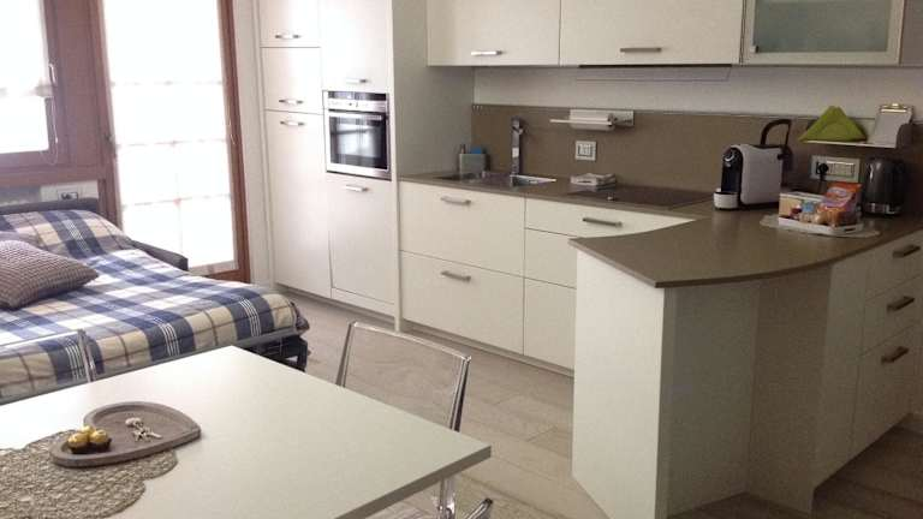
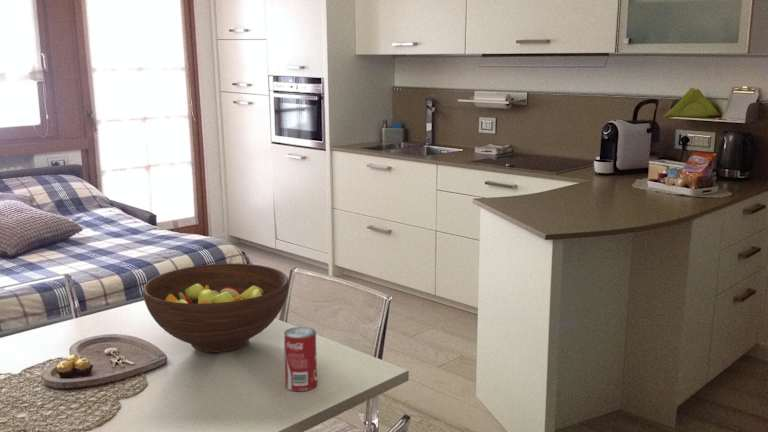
+ beverage can [283,326,318,392]
+ fruit bowl [142,262,290,353]
